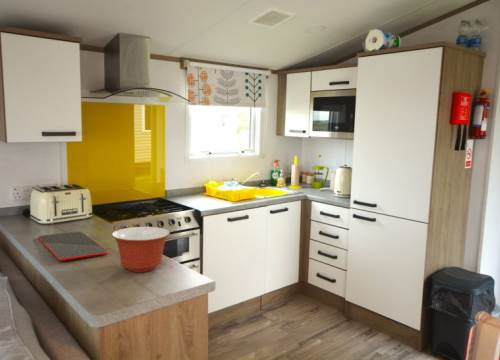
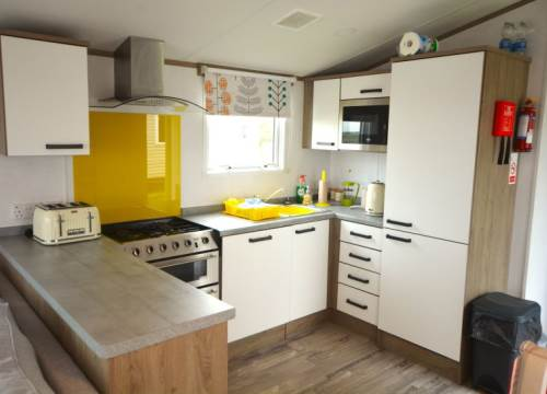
- mixing bowl [111,226,171,273]
- cutting board [37,230,110,262]
